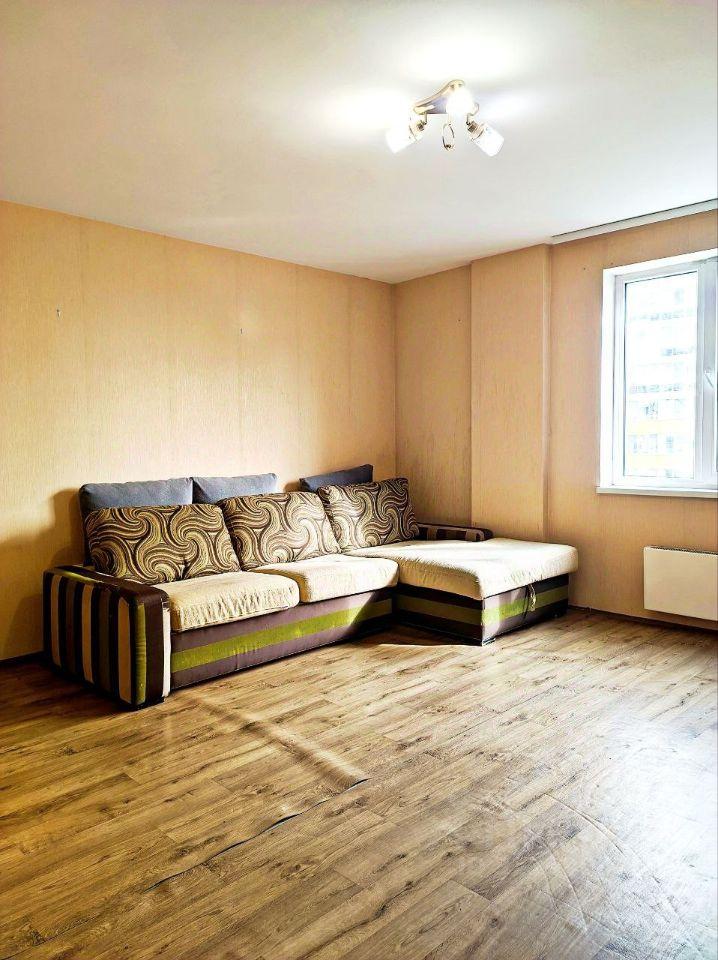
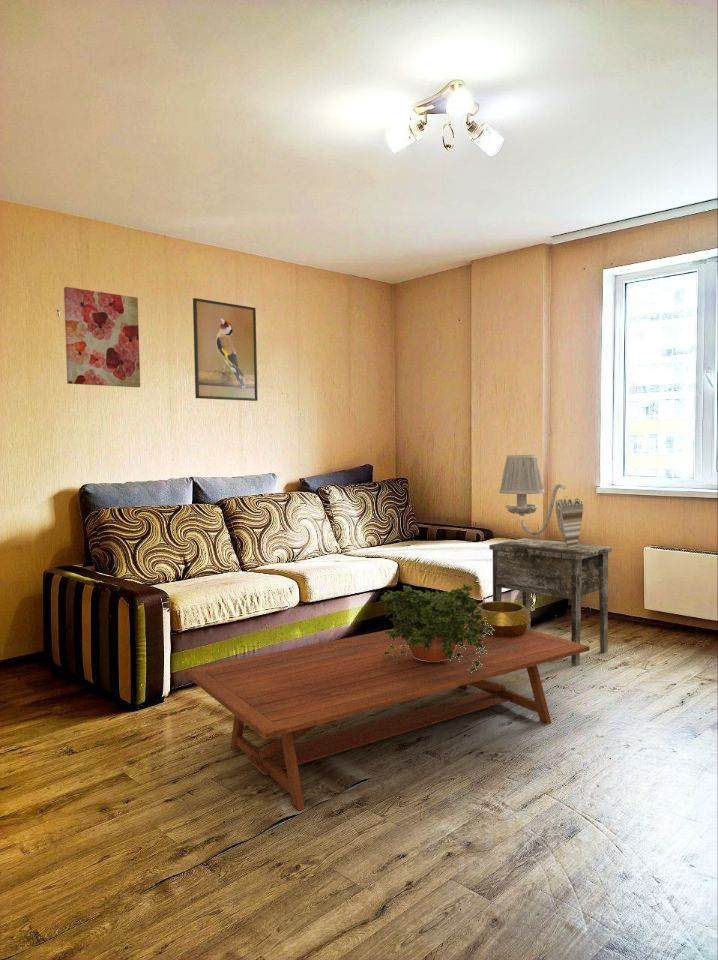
+ wall sconce [499,454,584,548]
+ decorative bowl [473,600,532,637]
+ side table [488,537,613,667]
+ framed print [192,297,259,402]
+ potted plant [378,582,495,673]
+ coffee table [184,613,591,811]
+ wall art [63,286,141,388]
